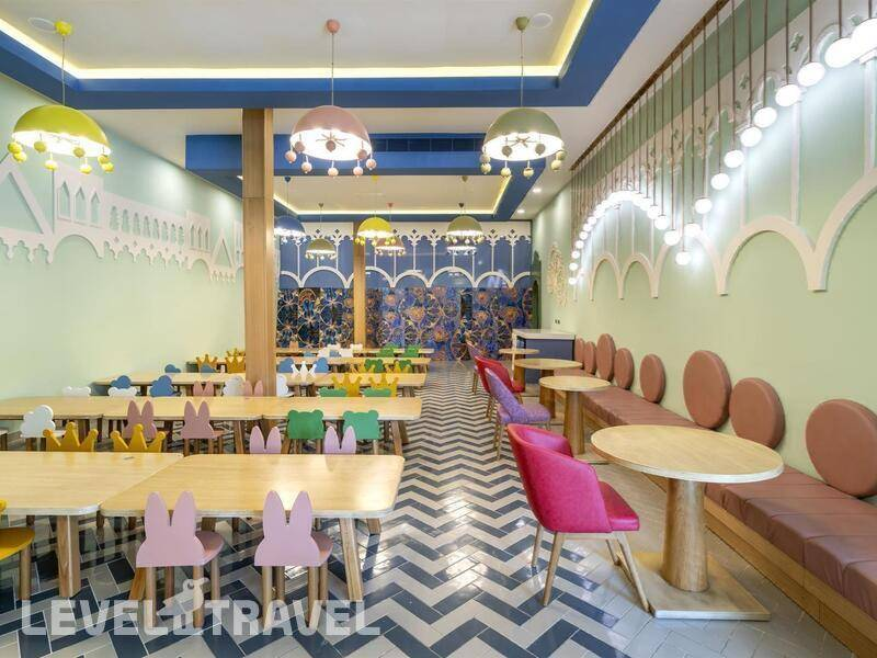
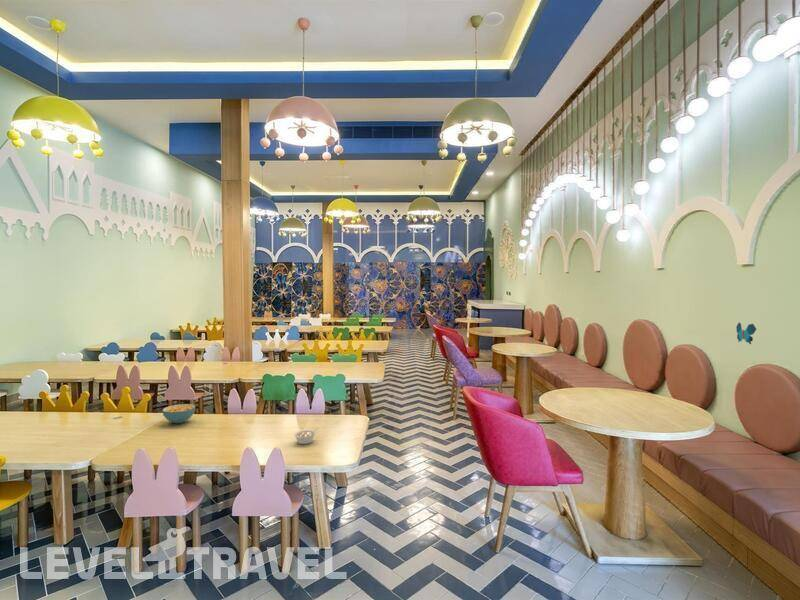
+ cereal bowl [161,403,196,425]
+ legume [293,427,320,445]
+ decorative butterfly [735,322,757,345]
